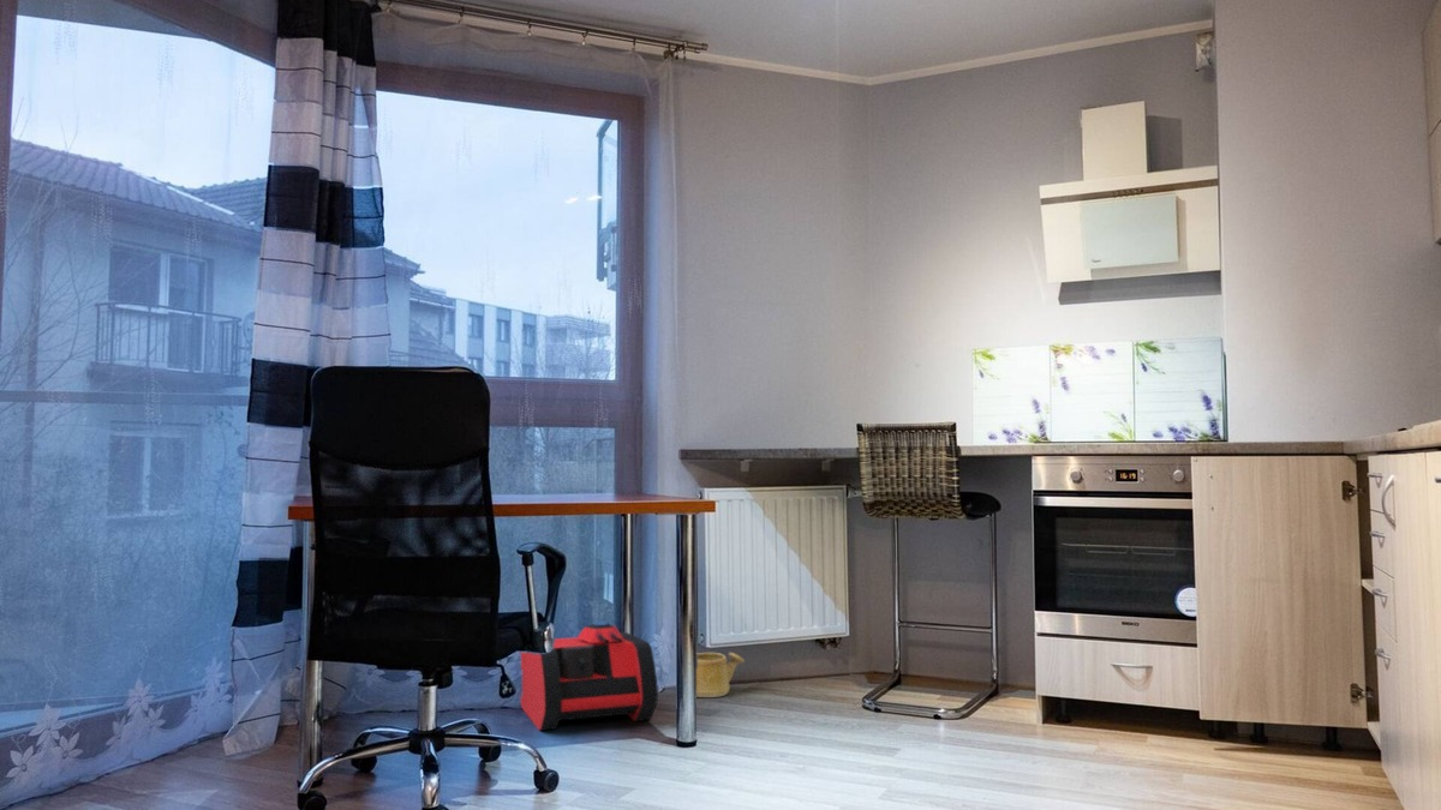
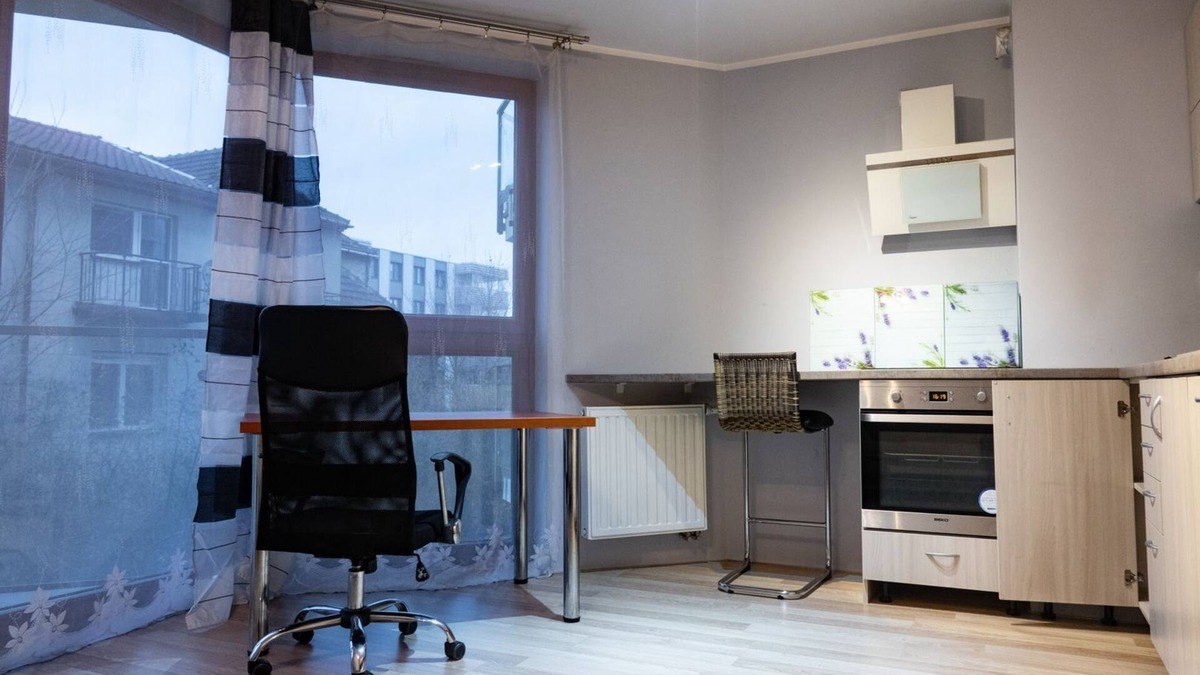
- backpack [519,622,659,732]
- watering can [695,652,746,698]
